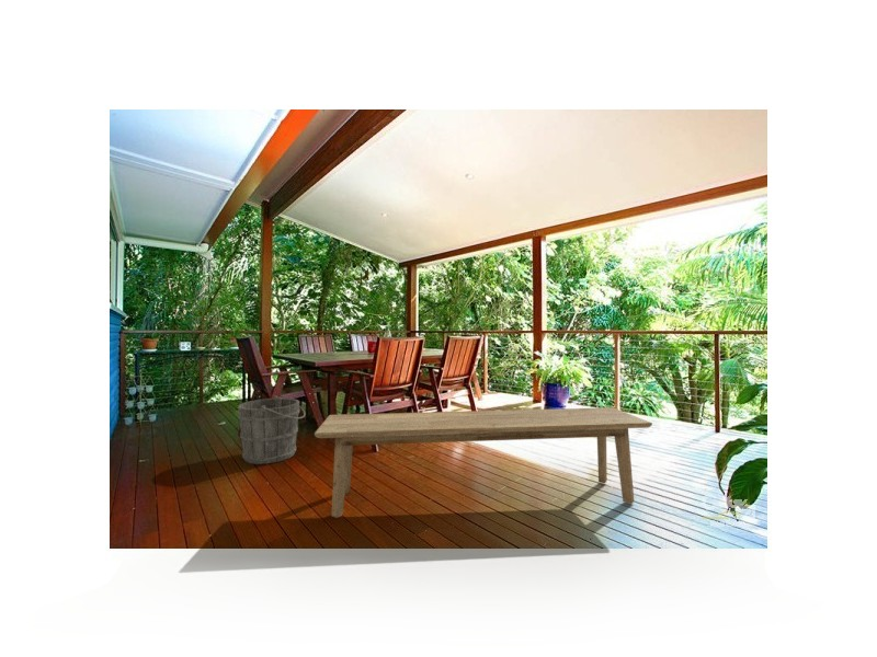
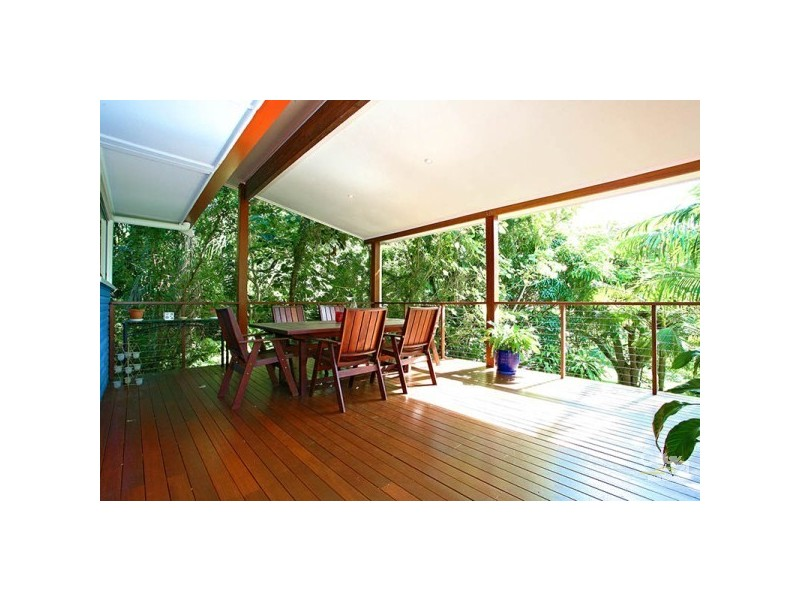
- bucket [237,394,306,465]
- bench [314,406,653,519]
